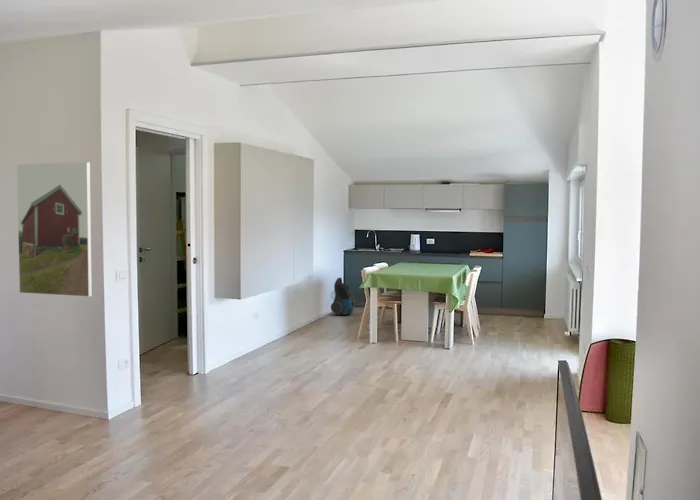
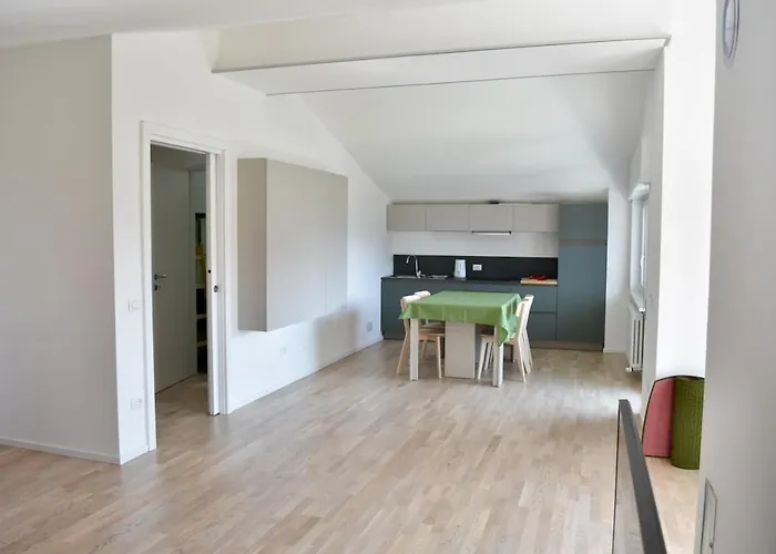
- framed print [16,161,93,298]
- vacuum cleaner [330,277,356,316]
